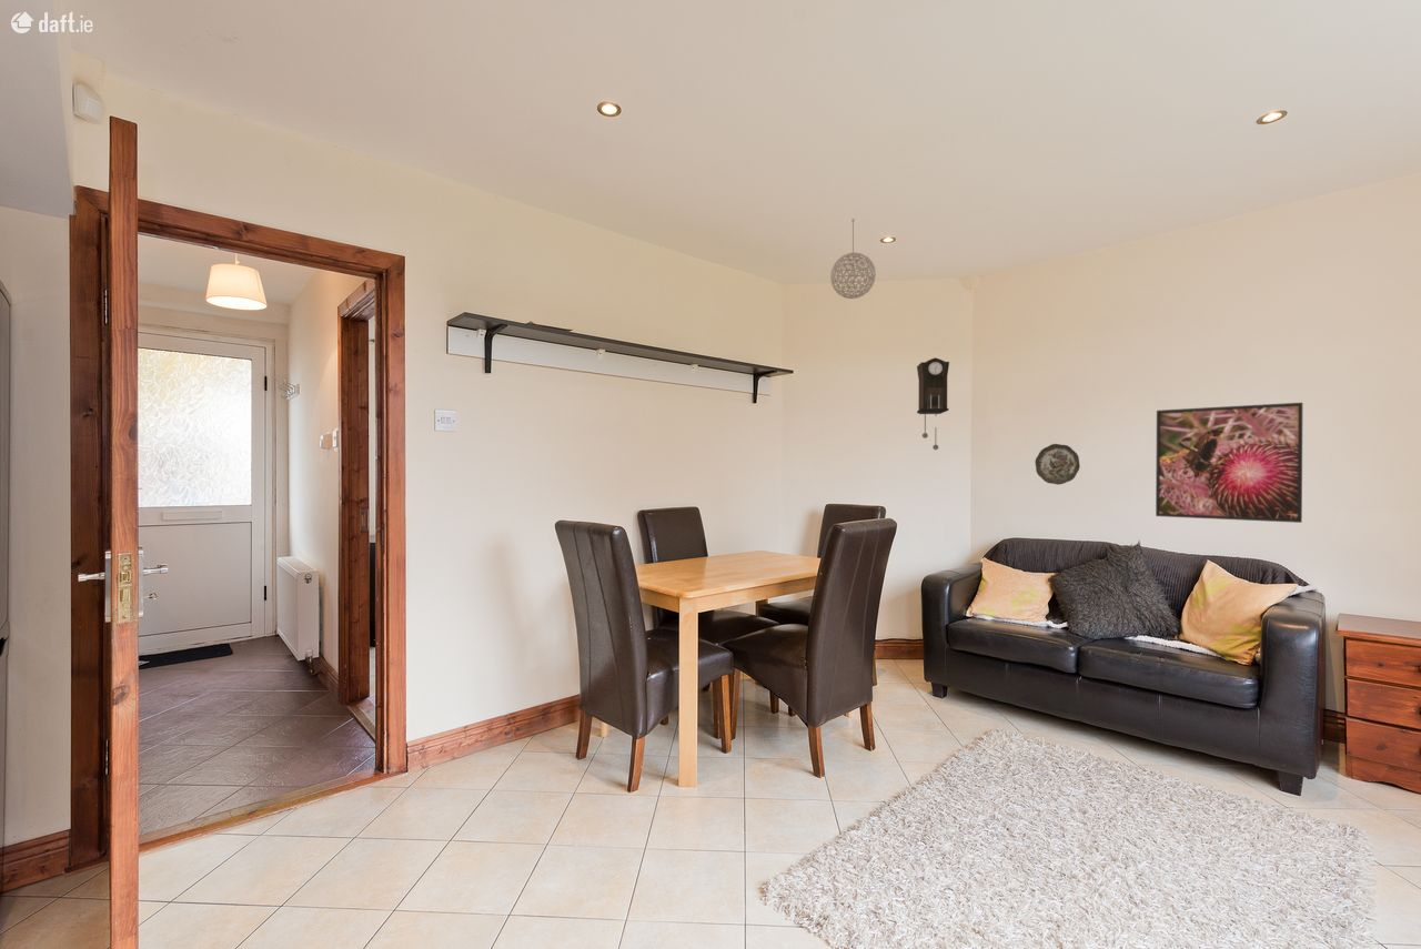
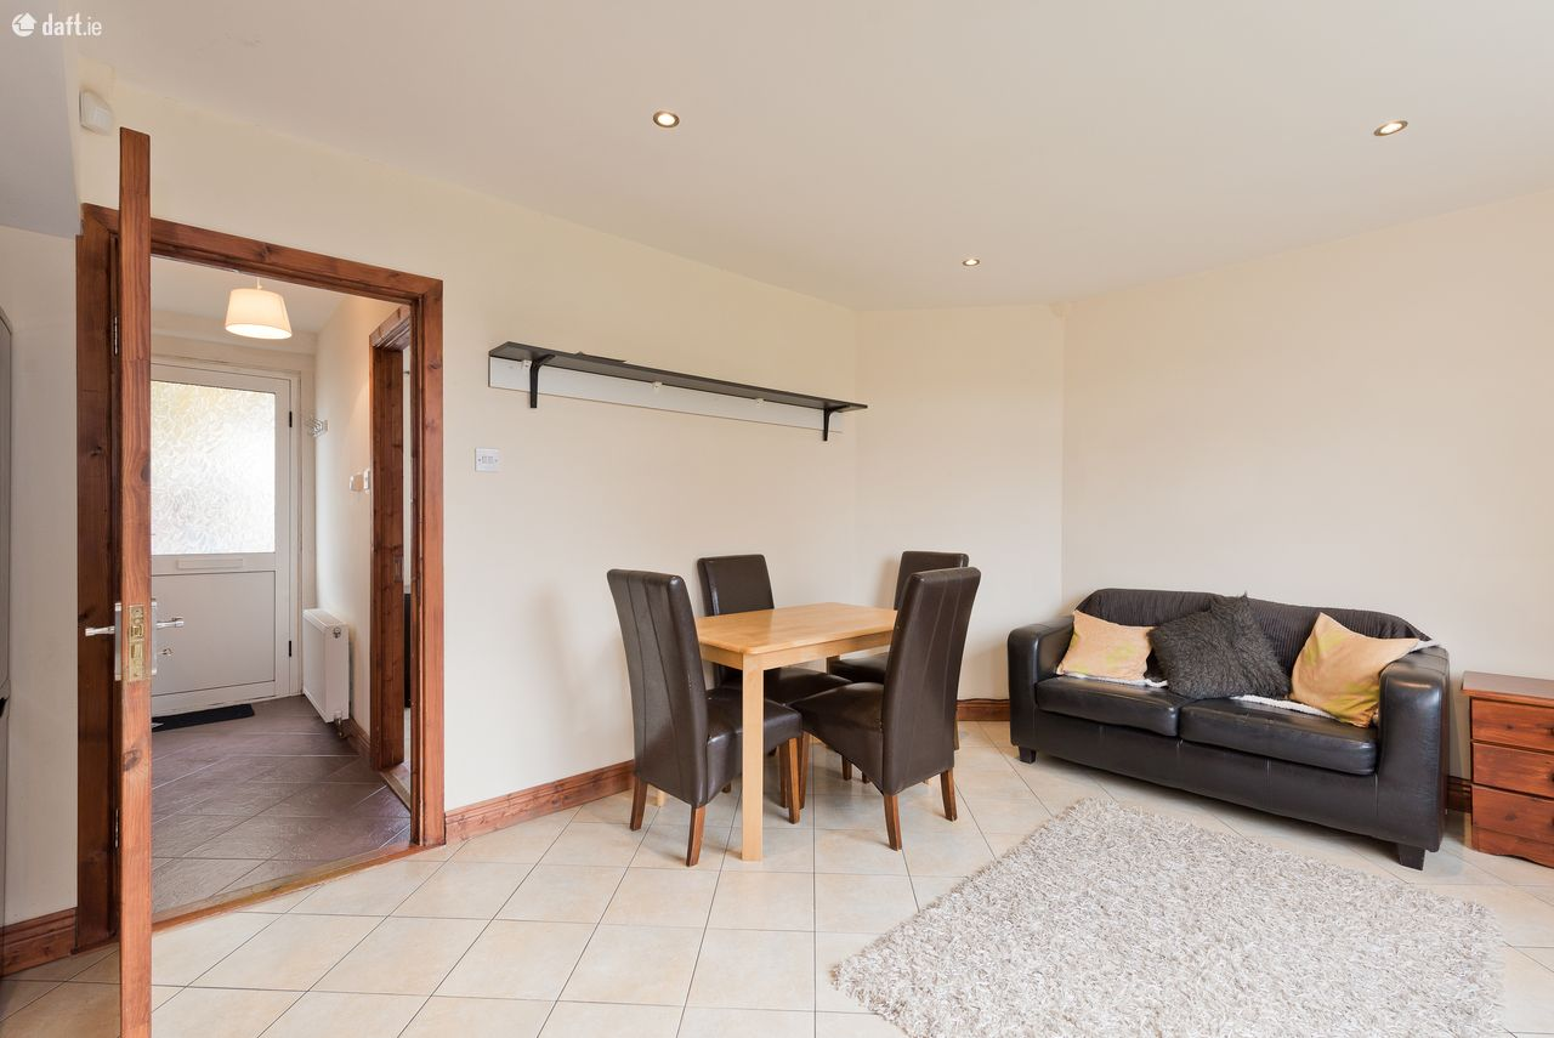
- pendulum clock [916,356,950,451]
- decorative plate [1034,443,1081,486]
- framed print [1155,402,1304,524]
- pendant light [829,218,877,300]
